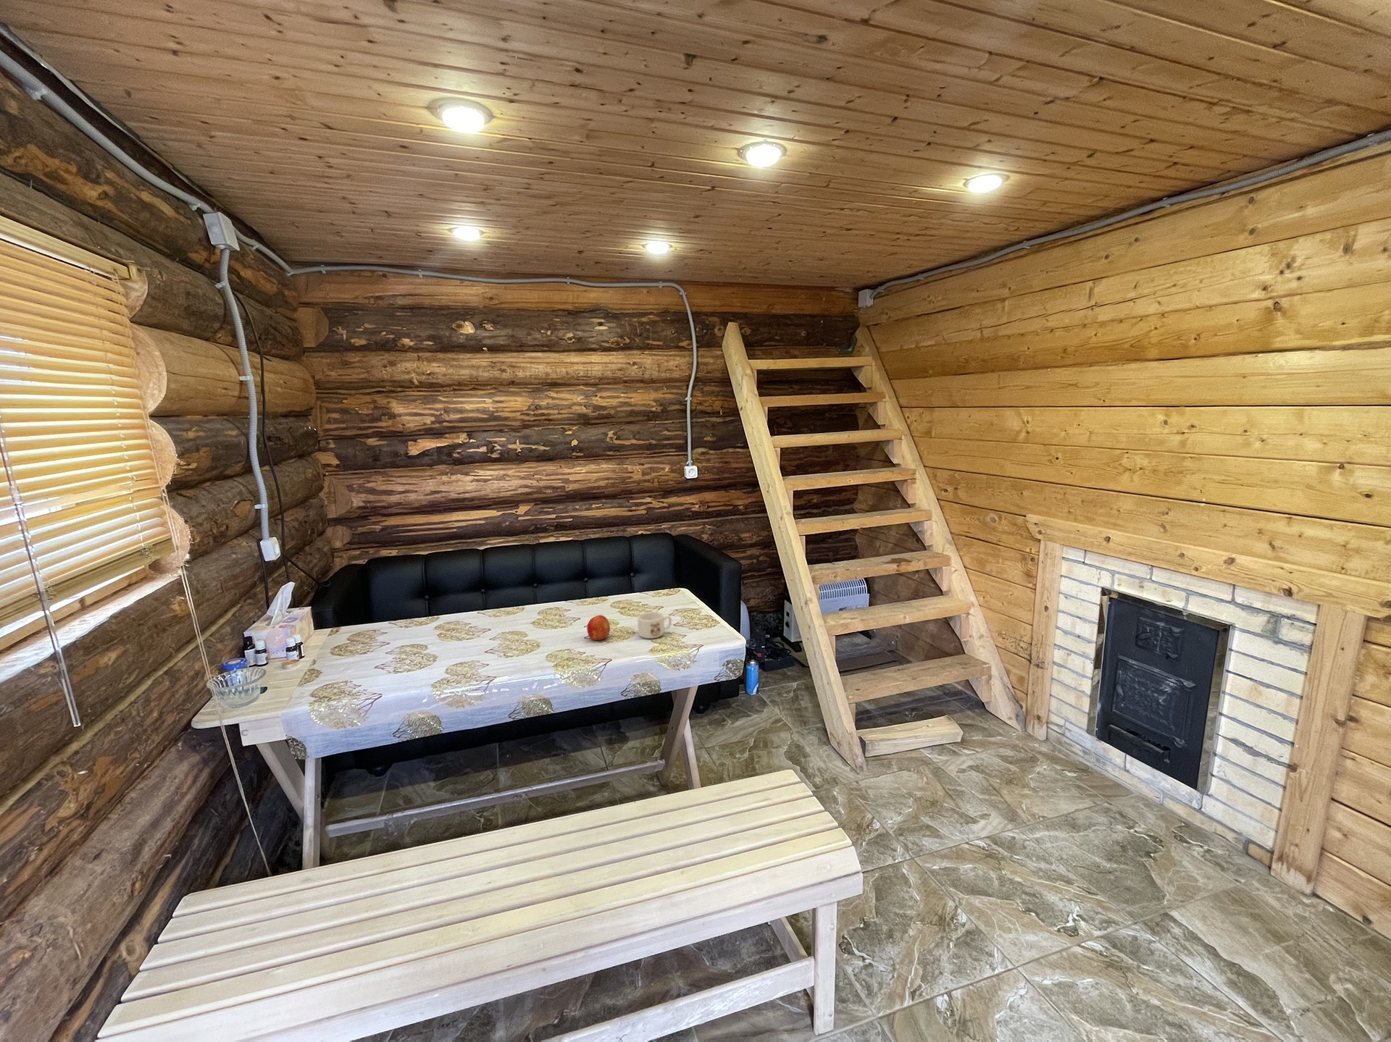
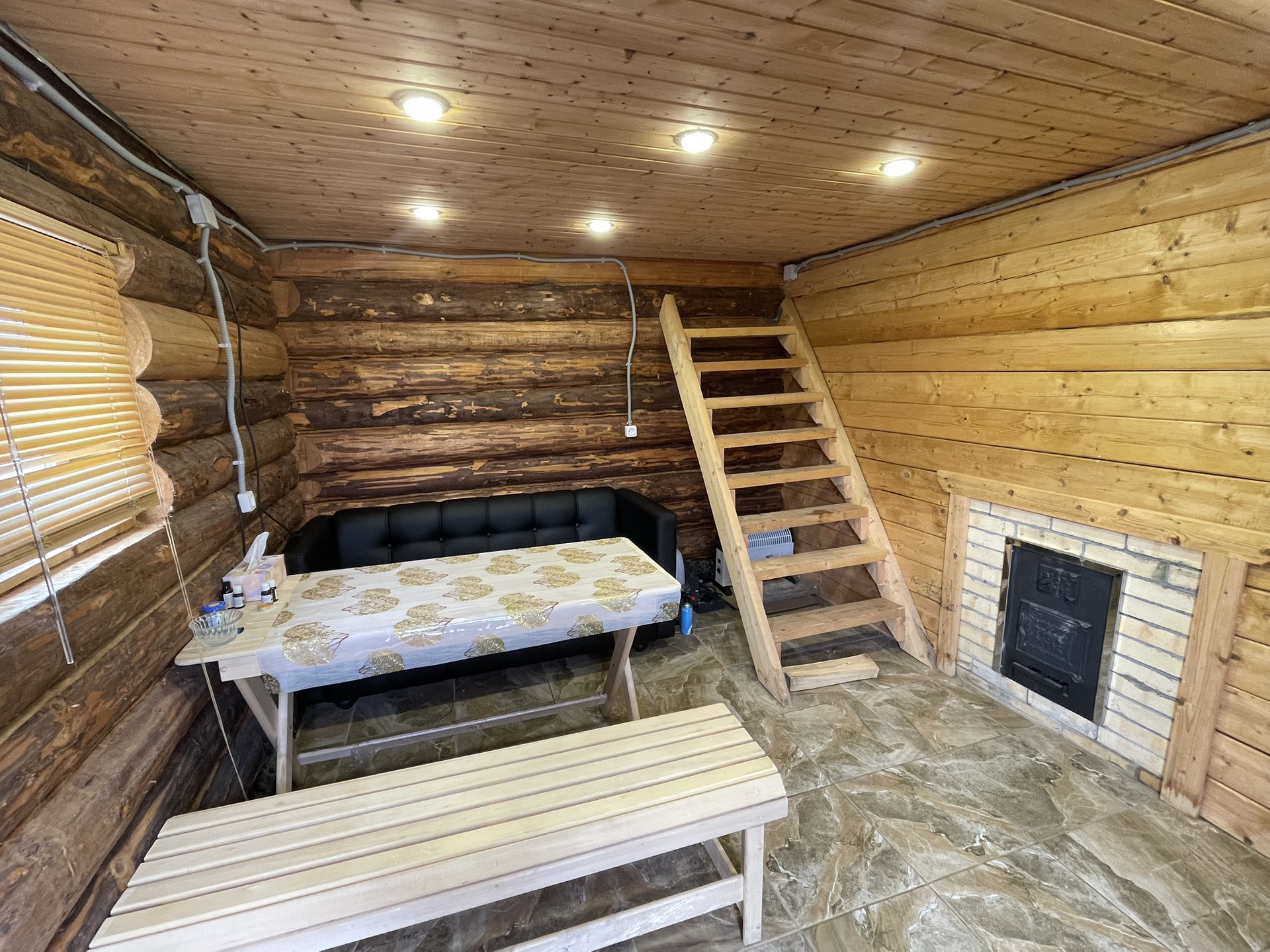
- fruit [587,615,611,640]
- mug [636,611,672,639]
